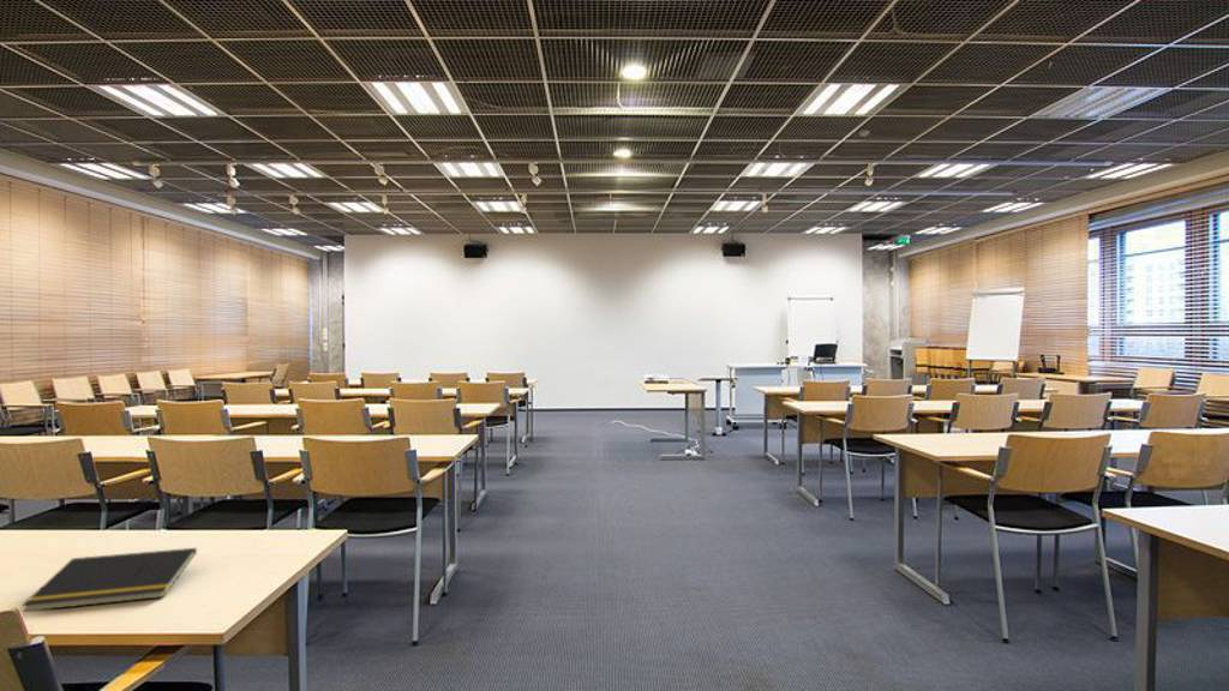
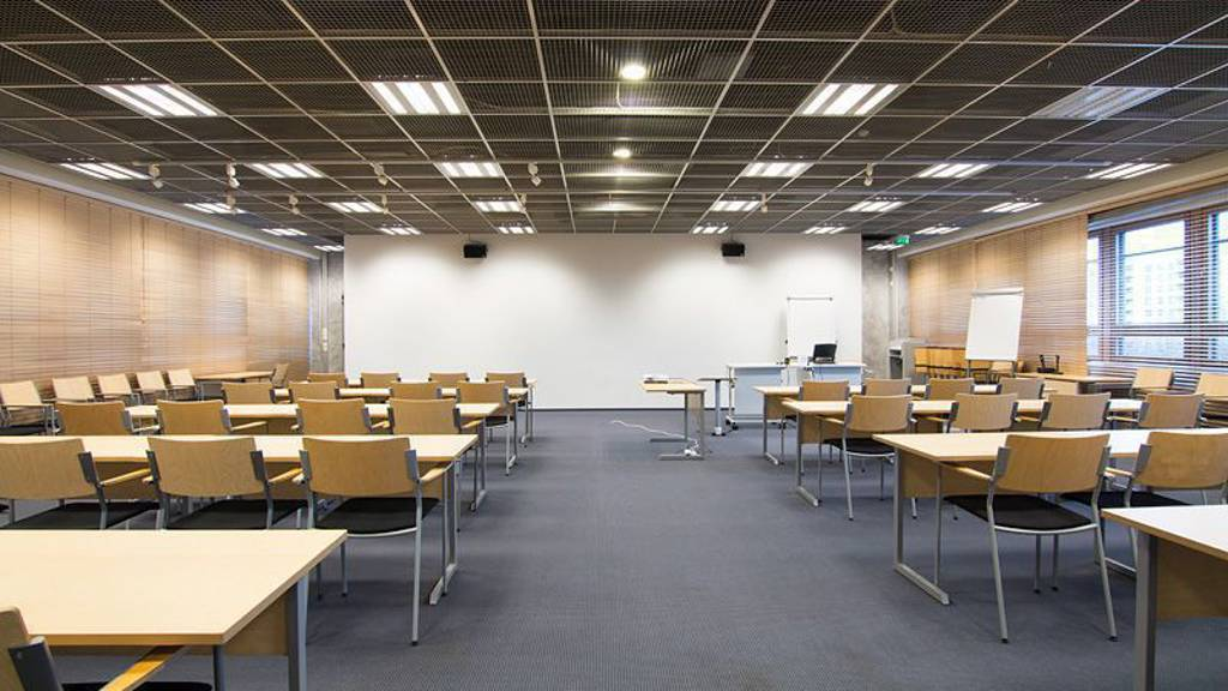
- notepad [20,547,198,613]
